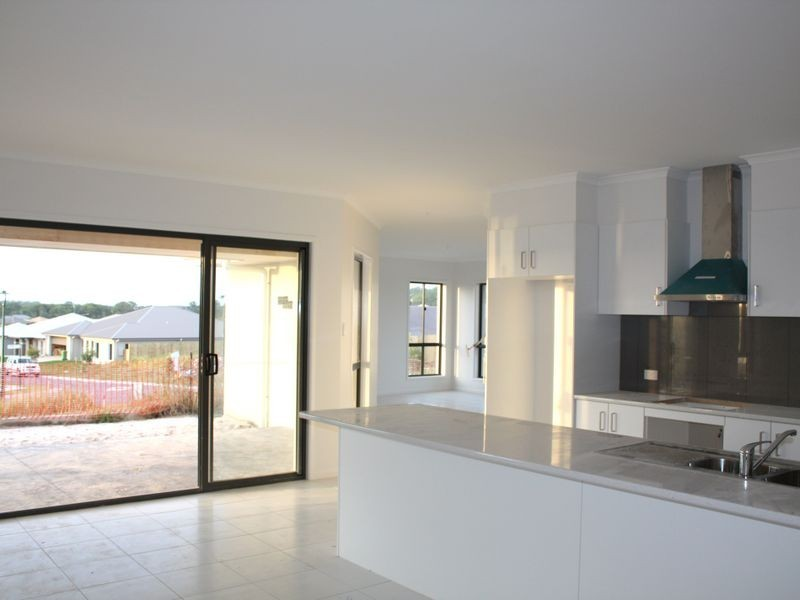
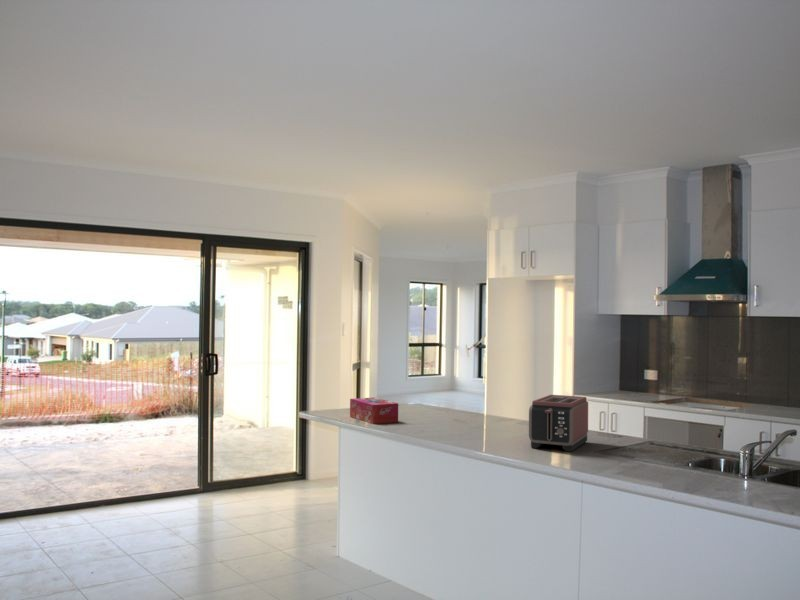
+ tissue box [349,397,399,425]
+ toaster [528,394,589,453]
